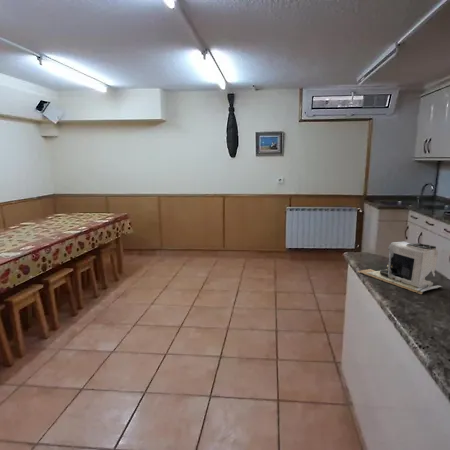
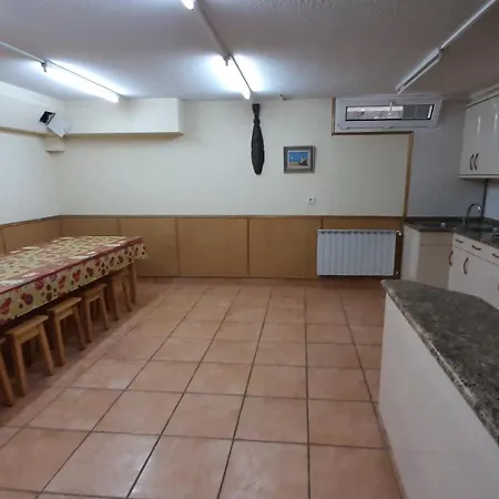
- coffee maker [357,241,443,295]
